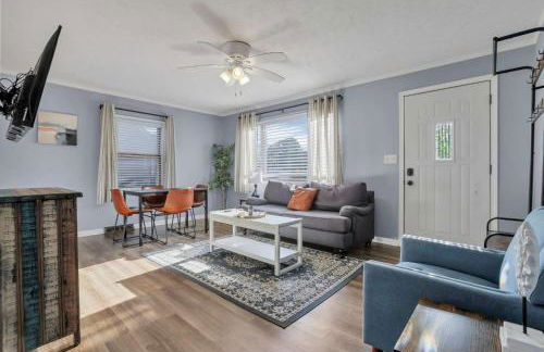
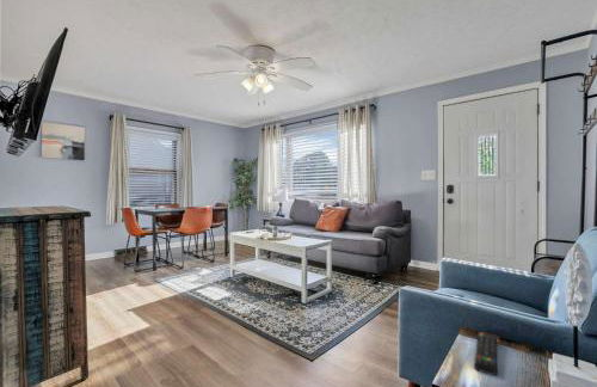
+ remote control [473,331,498,376]
